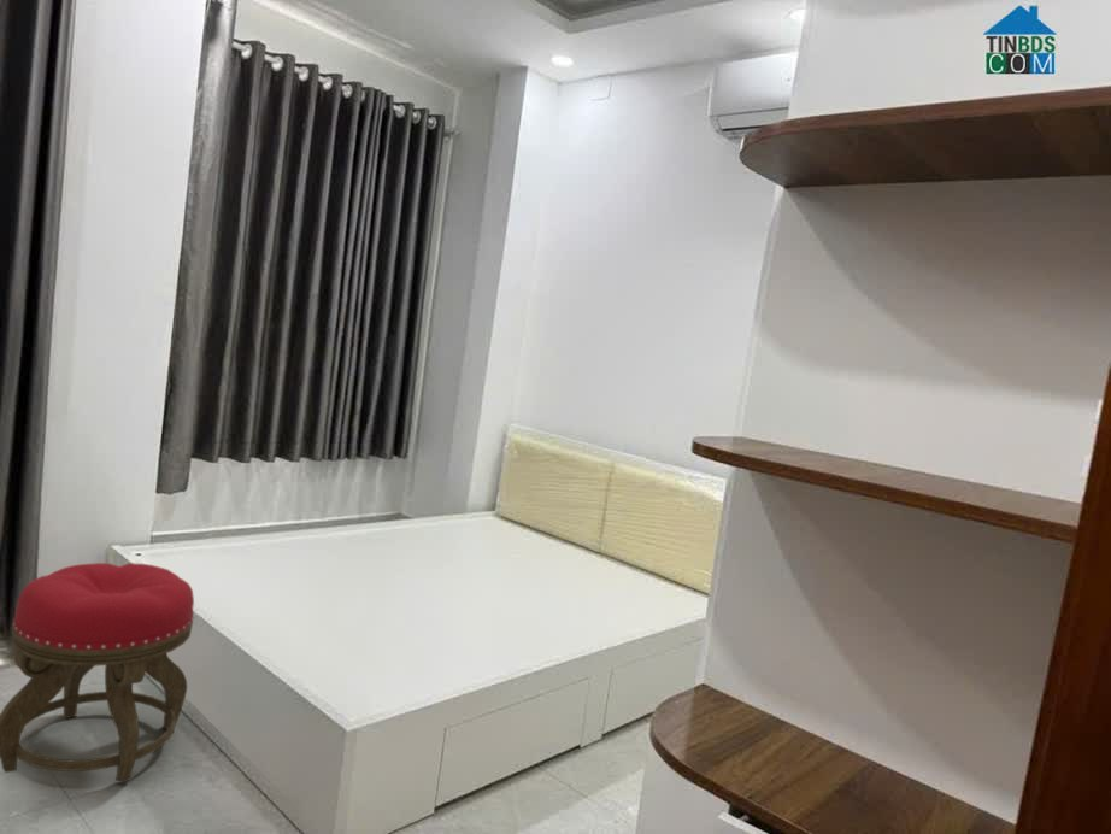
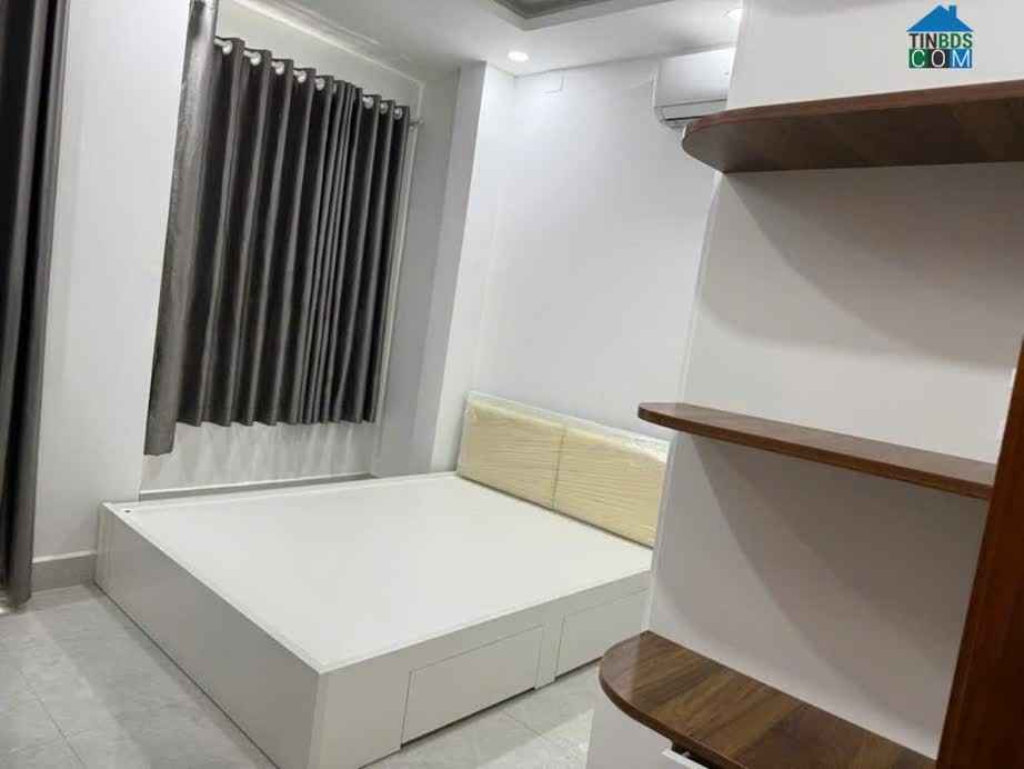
- stool [0,562,195,785]
